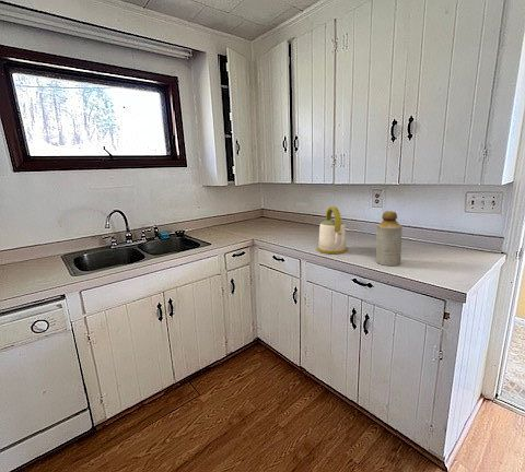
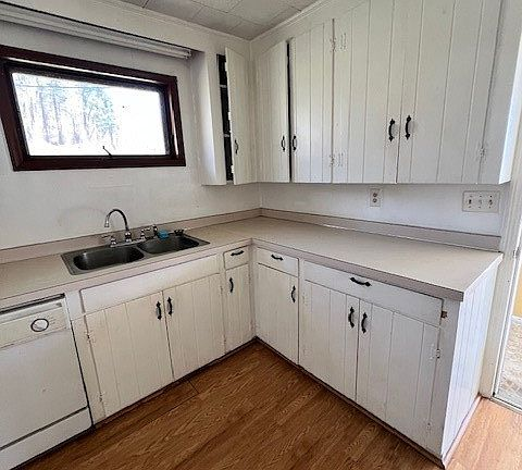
- kettle [316,205,349,255]
- bottle [375,210,404,267]
